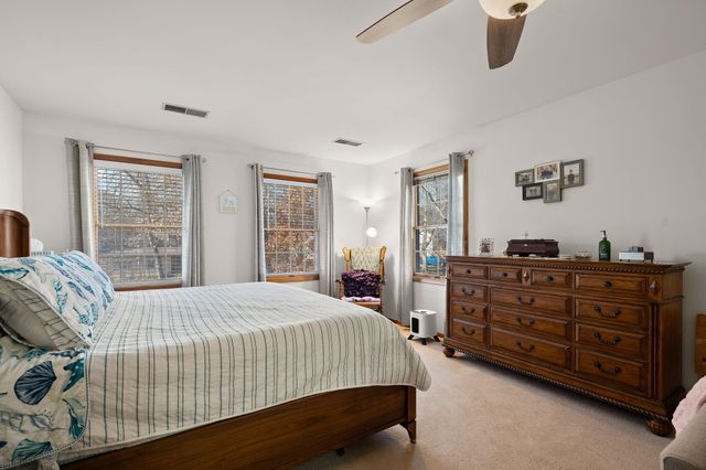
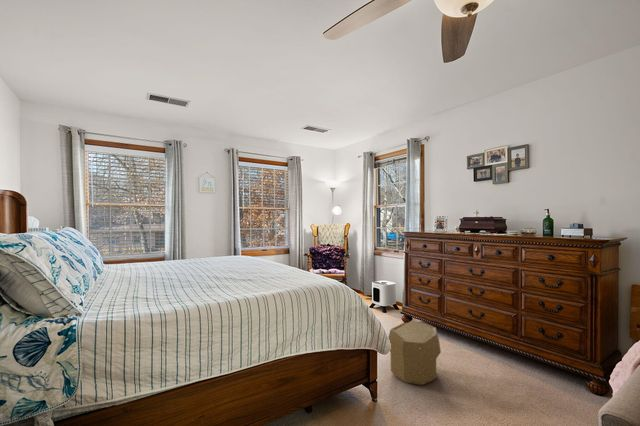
+ pouf [387,319,442,386]
